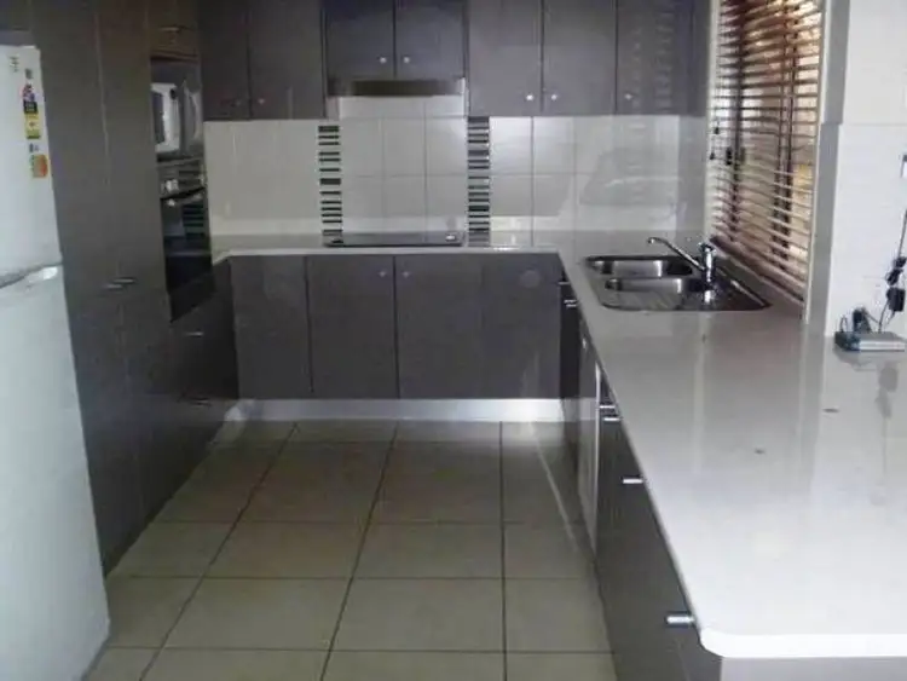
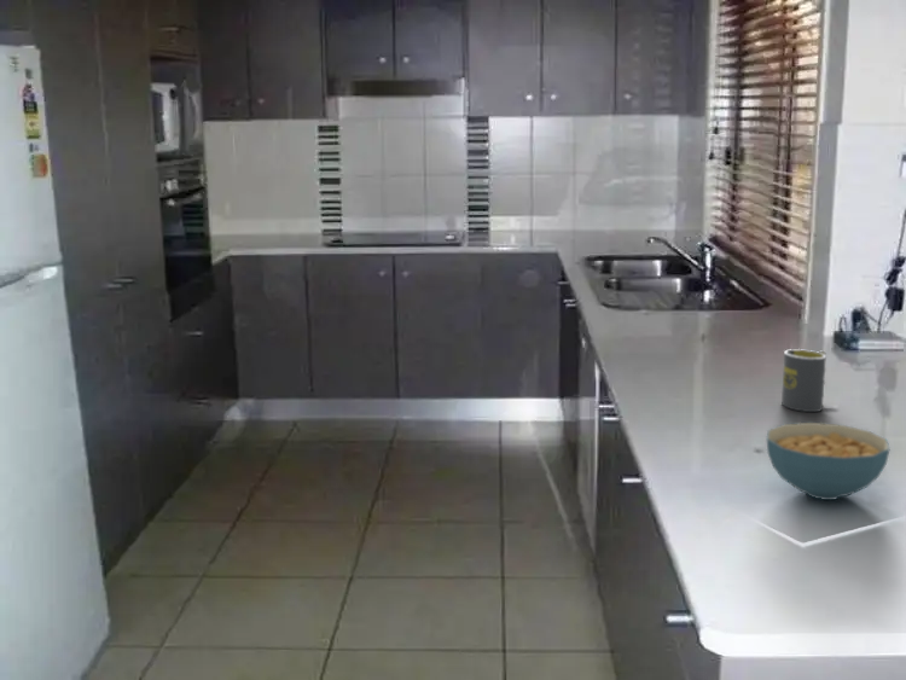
+ mug [780,348,827,413]
+ cereal bowl [766,422,892,501]
